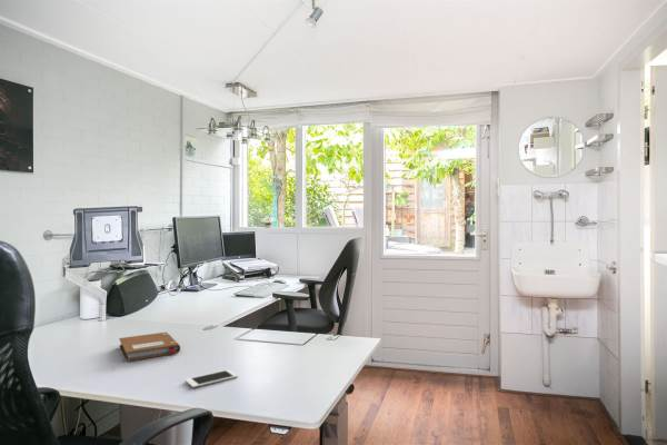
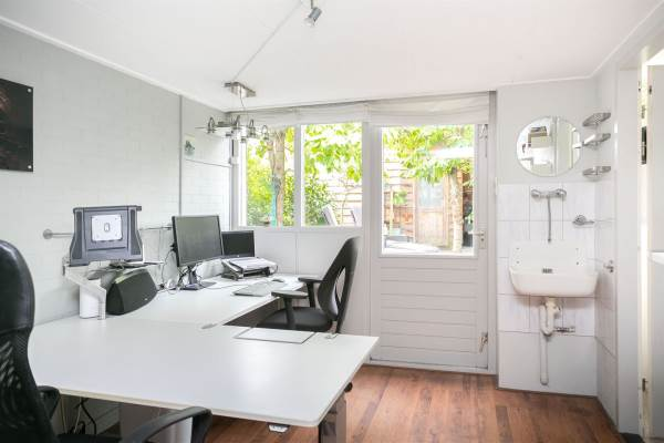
- notebook [118,332,181,362]
- cell phone [183,368,239,388]
